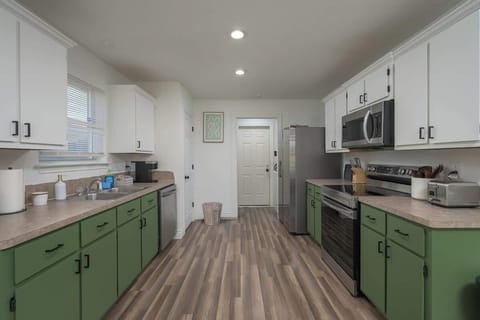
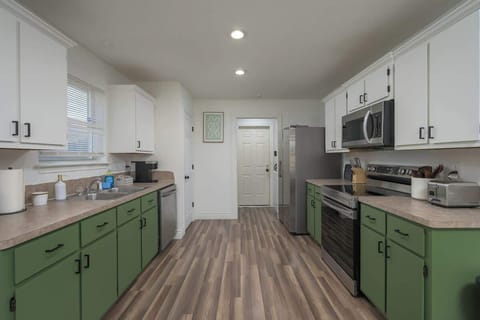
- waste bin [201,201,223,226]
